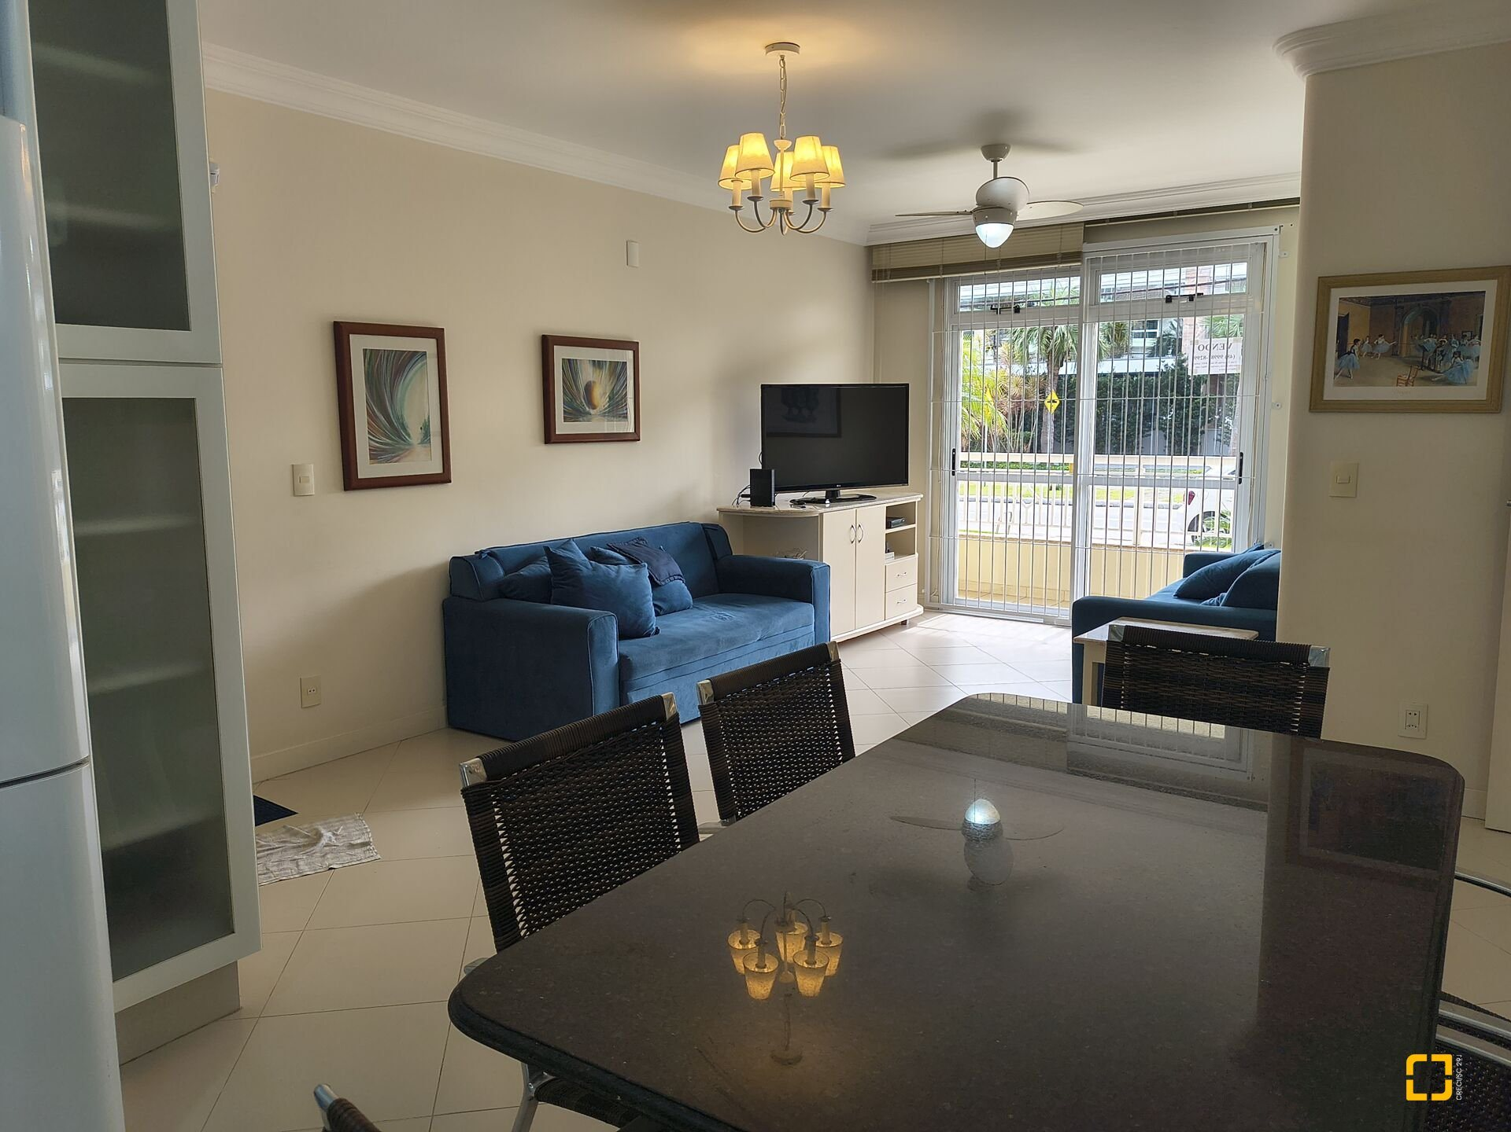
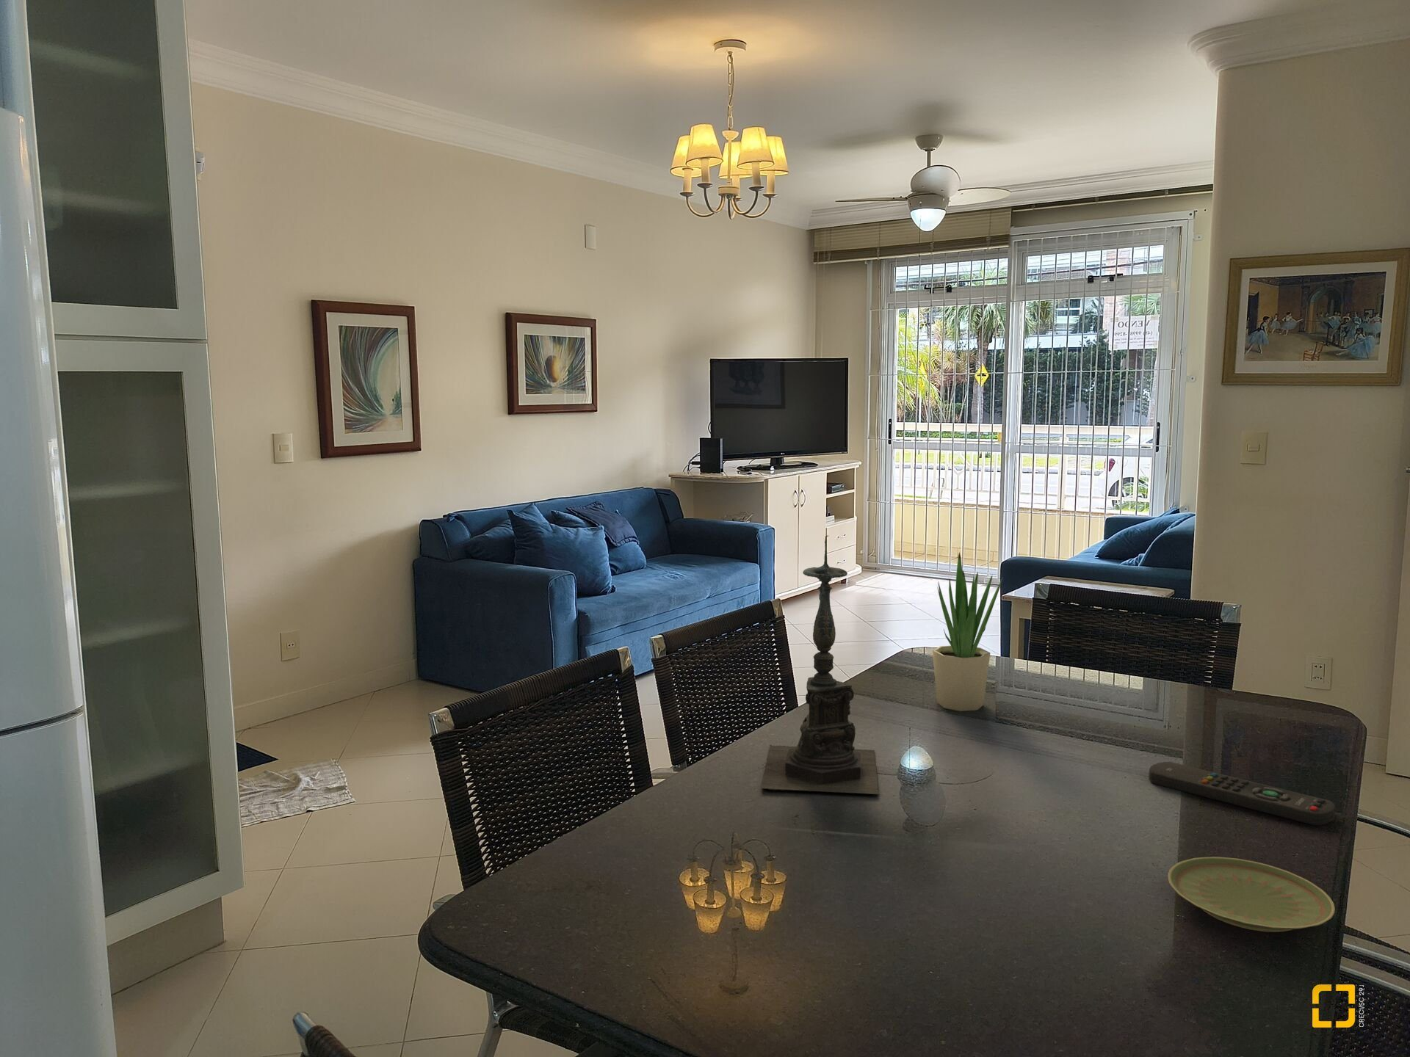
+ candle holder [761,535,879,795]
+ potted plant [931,551,1004,712]
+ remote control [1148,762,1336,826]
+ plate [1167,856,1336,933]
